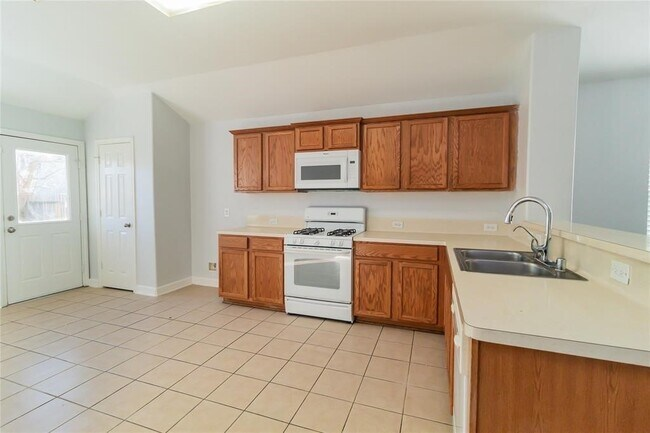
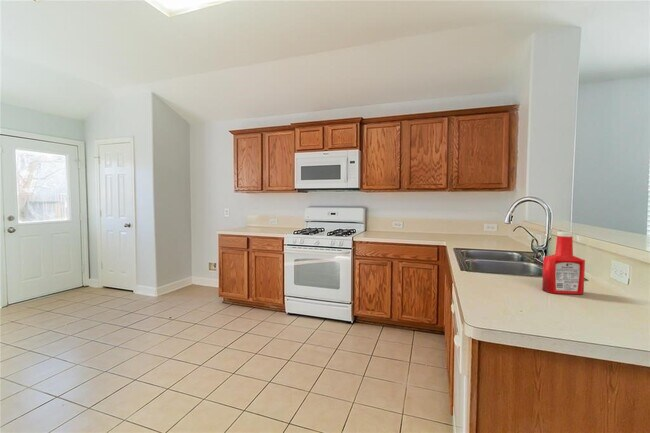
+ soap bottle [541,231,586,295]
